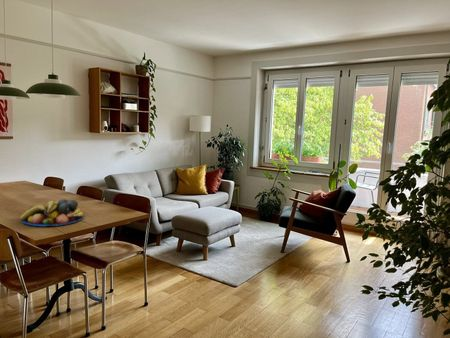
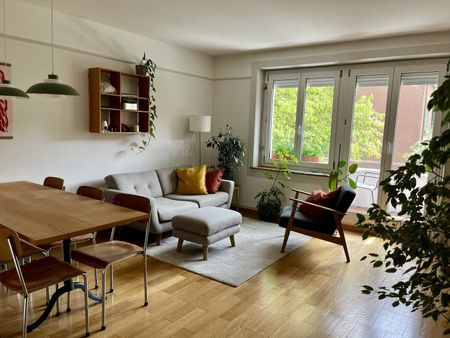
- fruit bowl [19,198,84,227]
